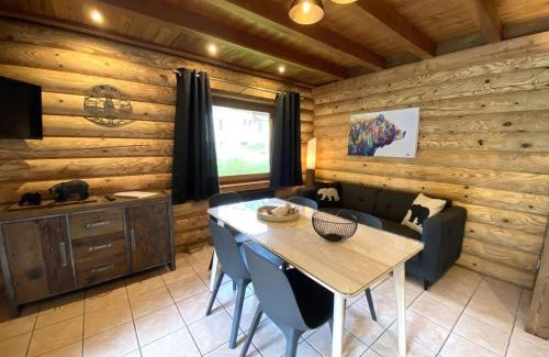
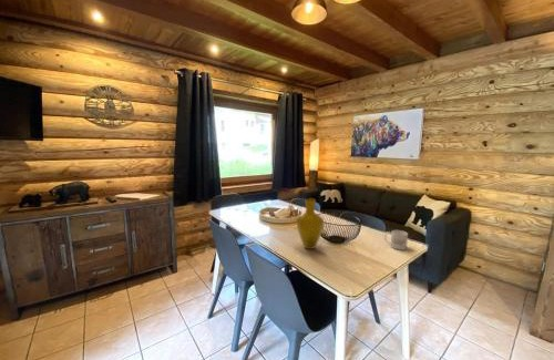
+ vase [296,197,325,250]
+ mug [383,229,409,251]
